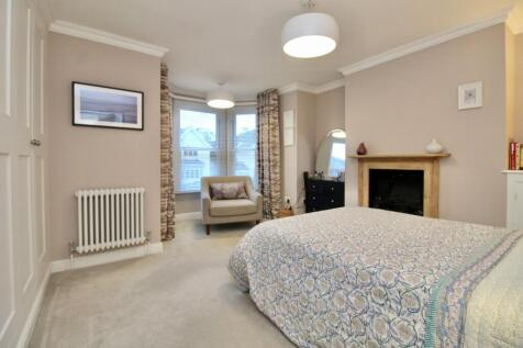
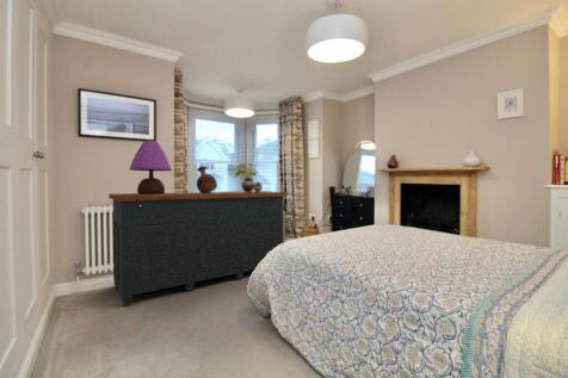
+ table lamp [129,140,173,194]
+ potted plant [234,162,264,192]
+ vessel [196,166,218,193]
+ sideboard [107,191,289,306]
